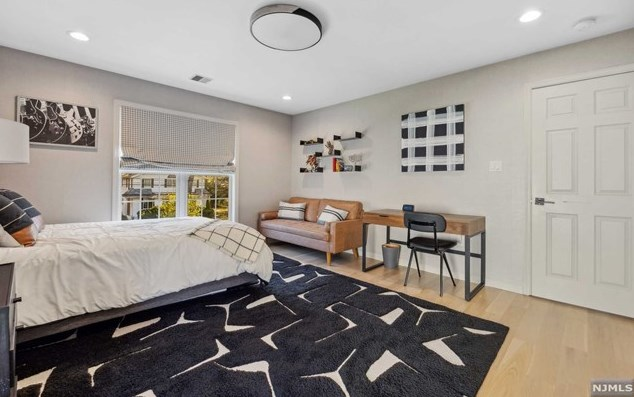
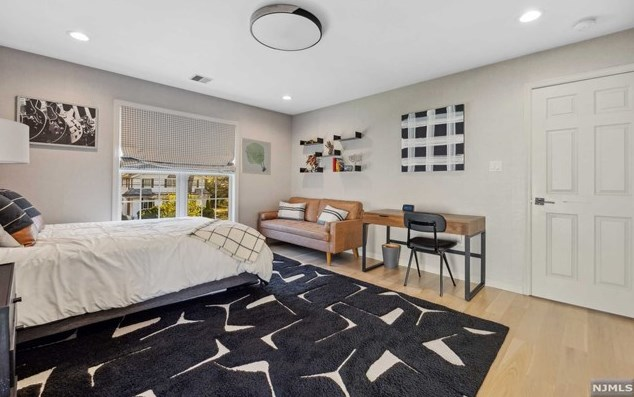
+ wall art [240,137,272,176]
